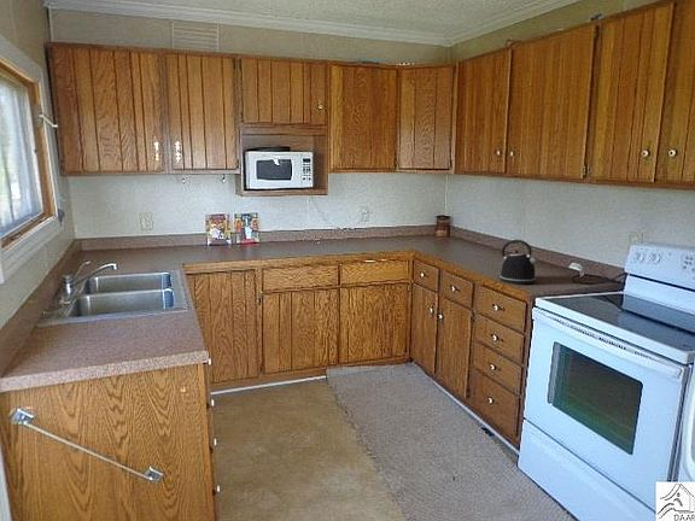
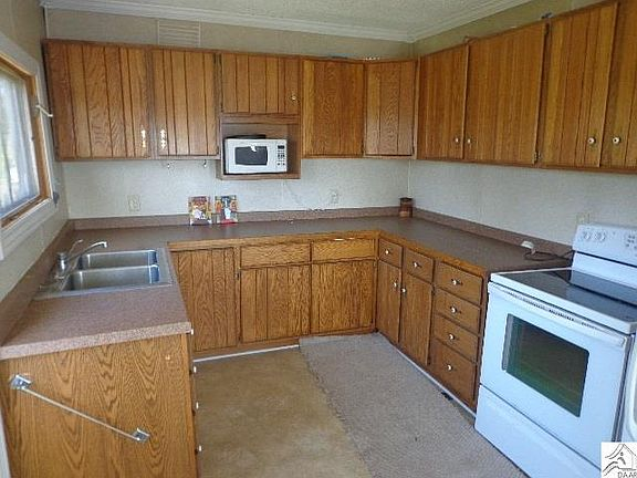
- kettle [497,239,539,286]
